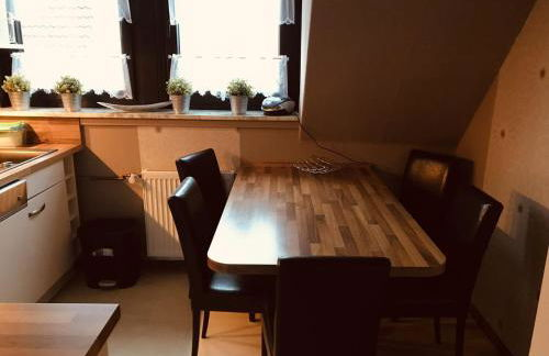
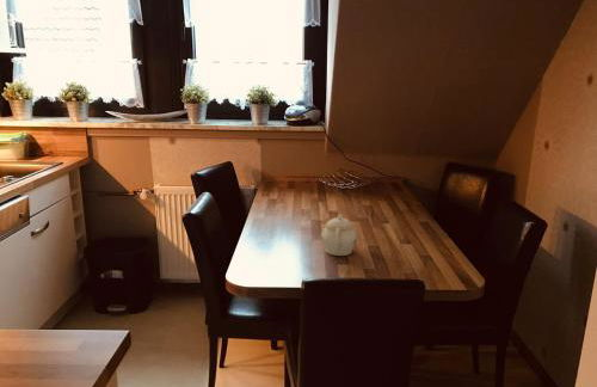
+ teapot [320,213,358,257]
